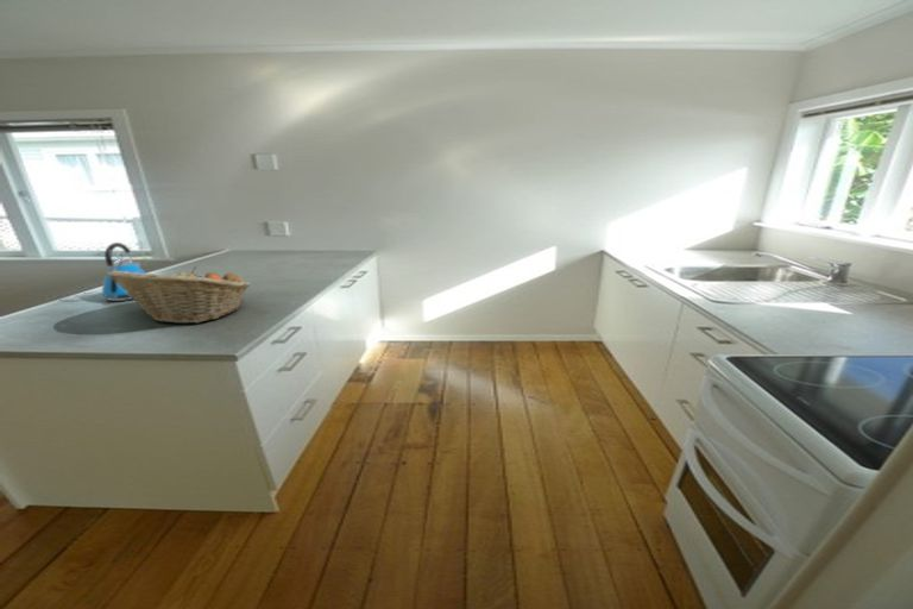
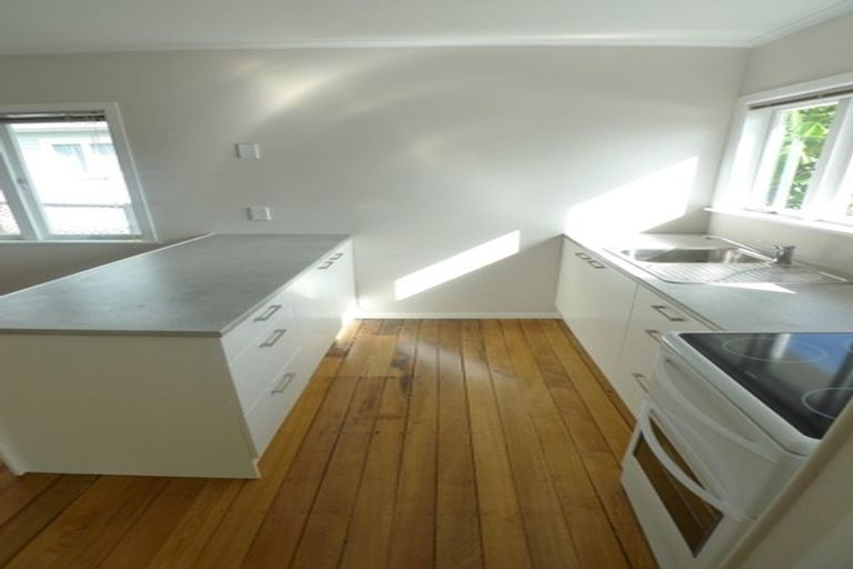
- fruit basket [105,265,251,325]
- kettle [100,241,147,302]
